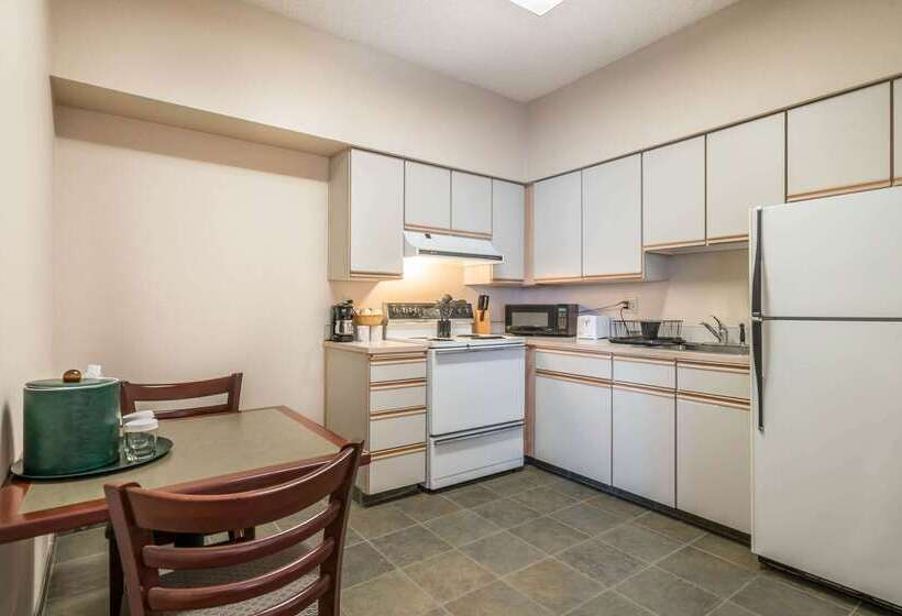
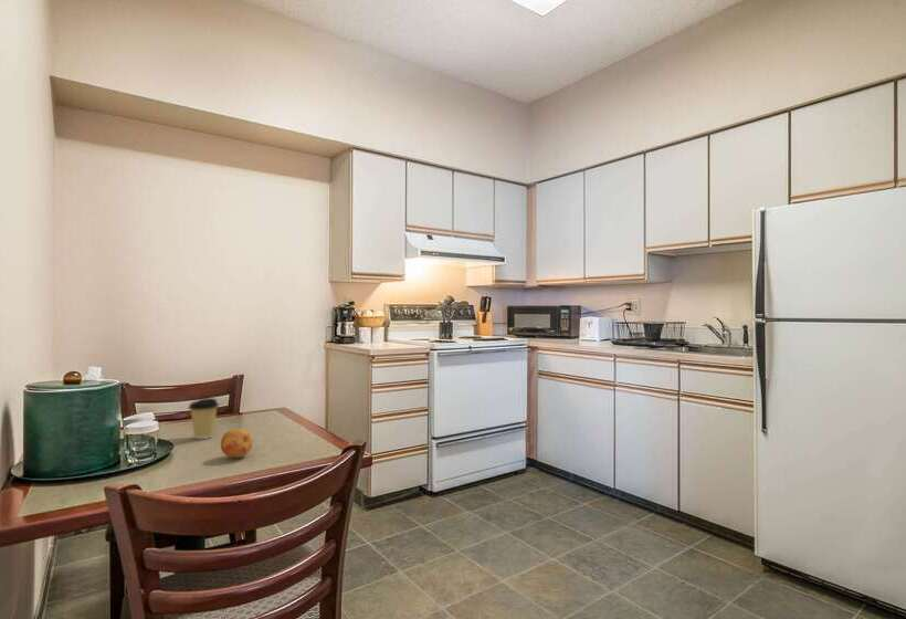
+ fruit [220,428,254,459]
+ coffee cup [187,397,220,440]
